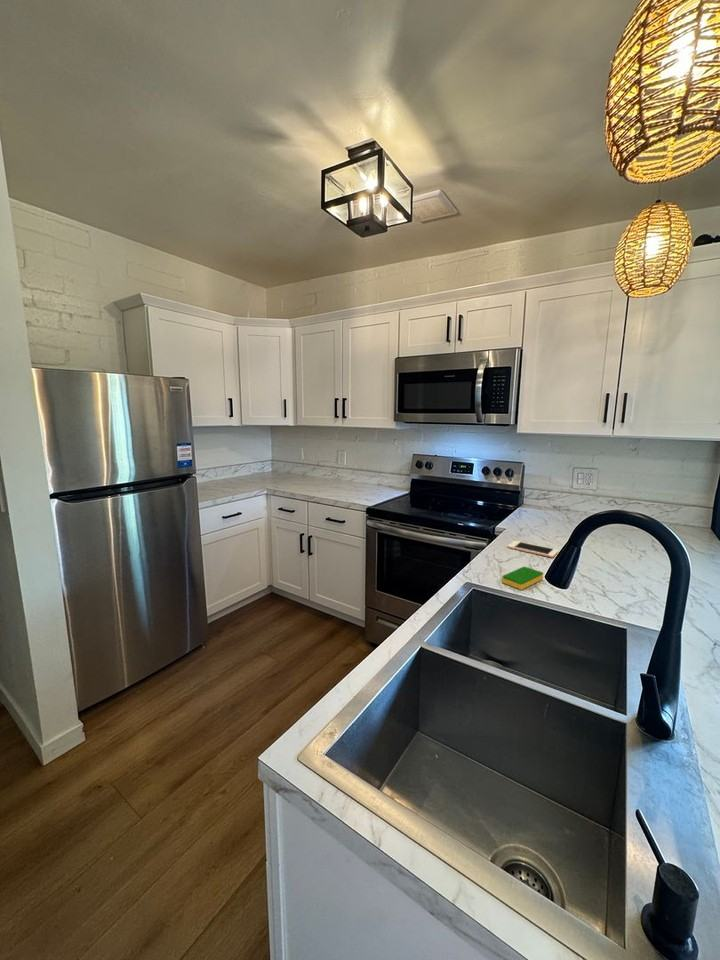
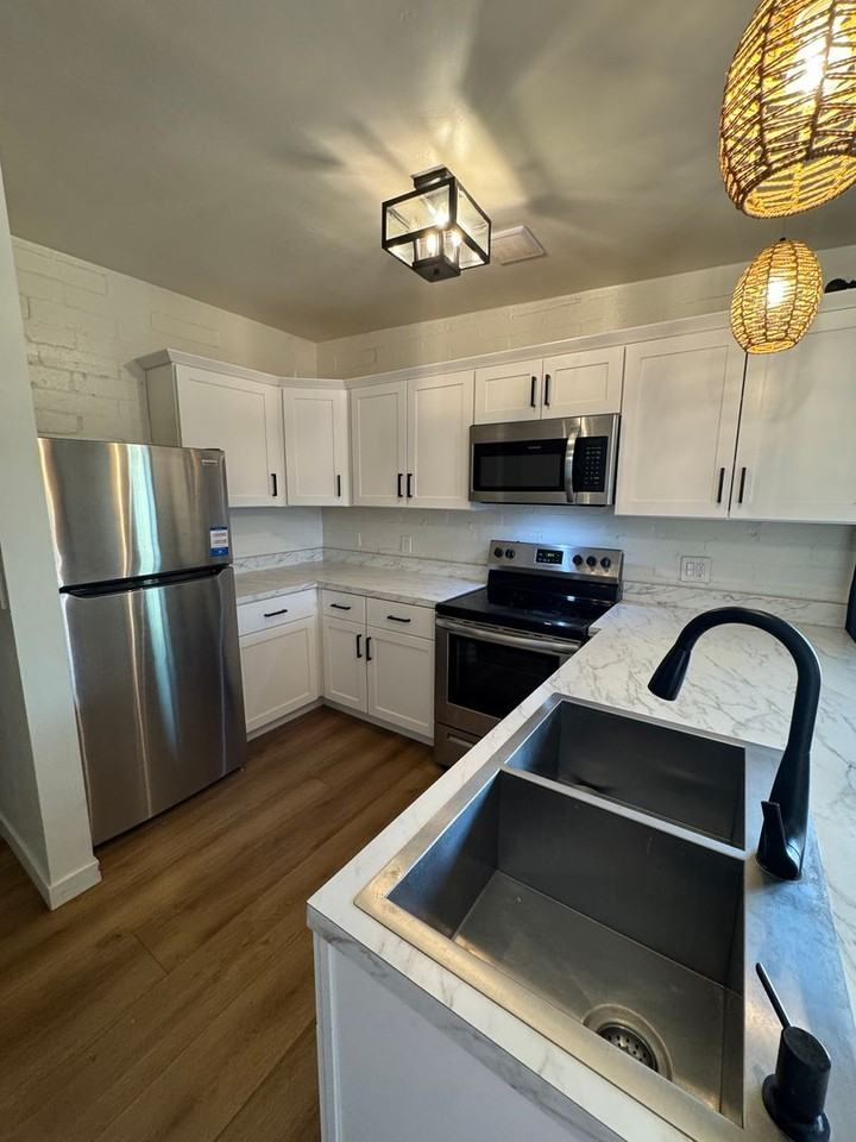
- cell phone [506,540,560,559]
- dish sponge [501,565,544,591]
